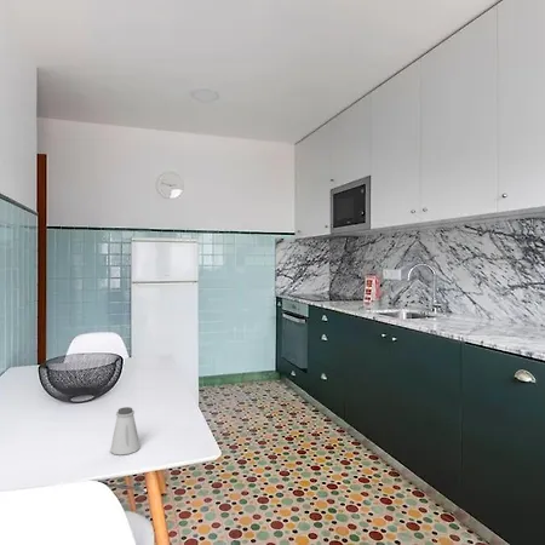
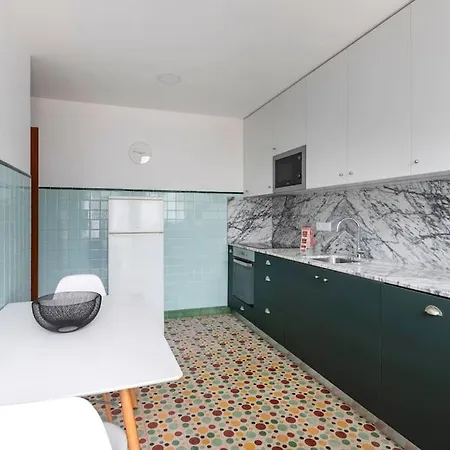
- saltshaker [109,406,142,455]
